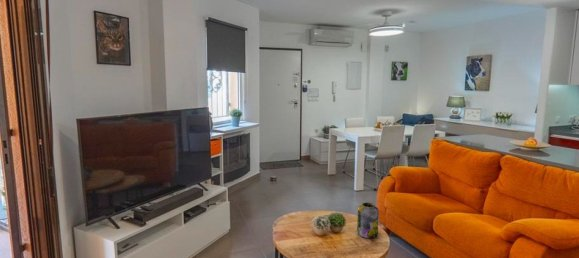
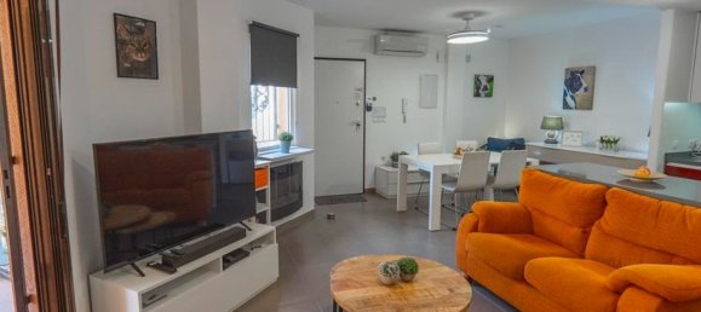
- jar [356,202,380,239]
